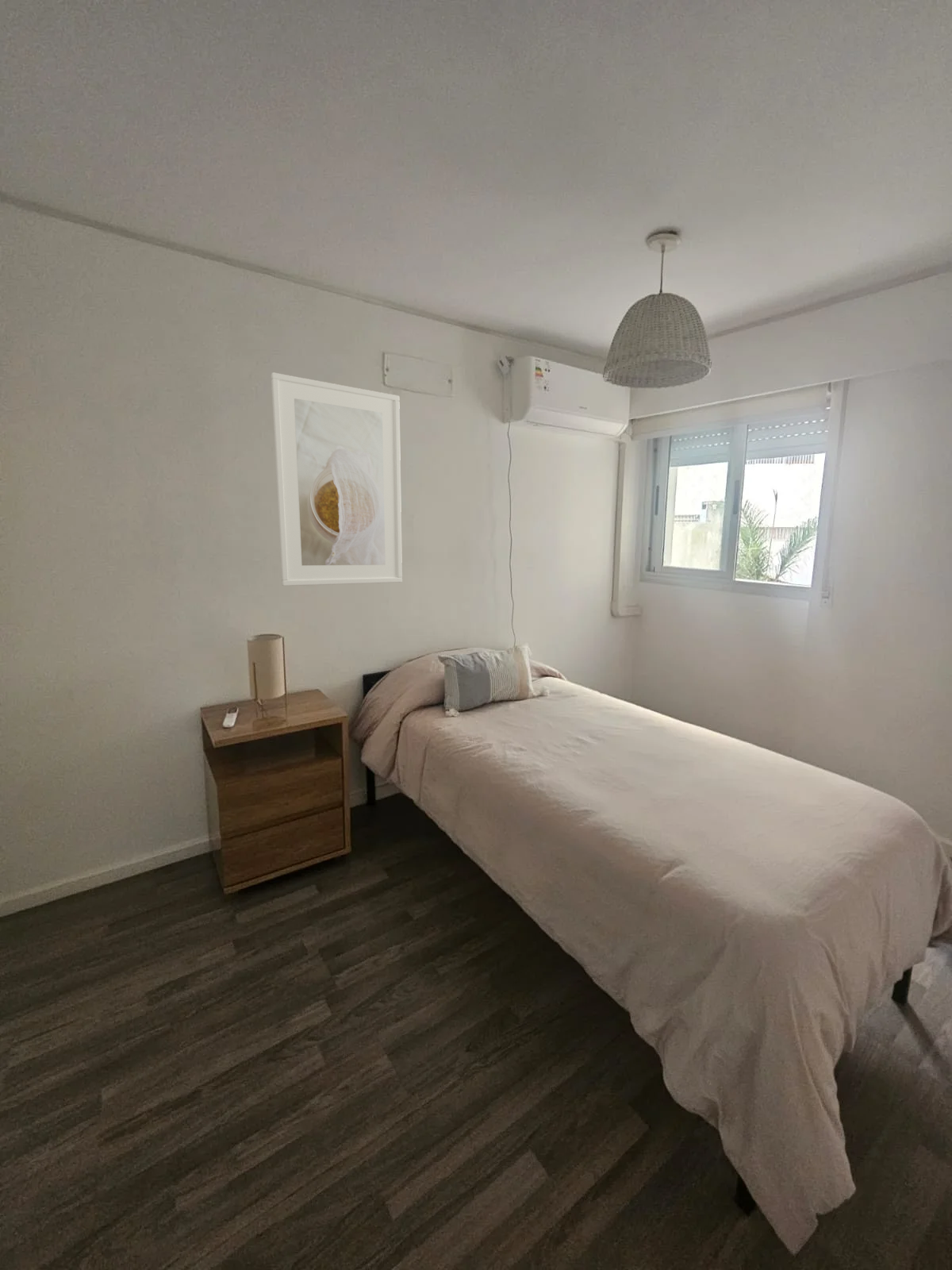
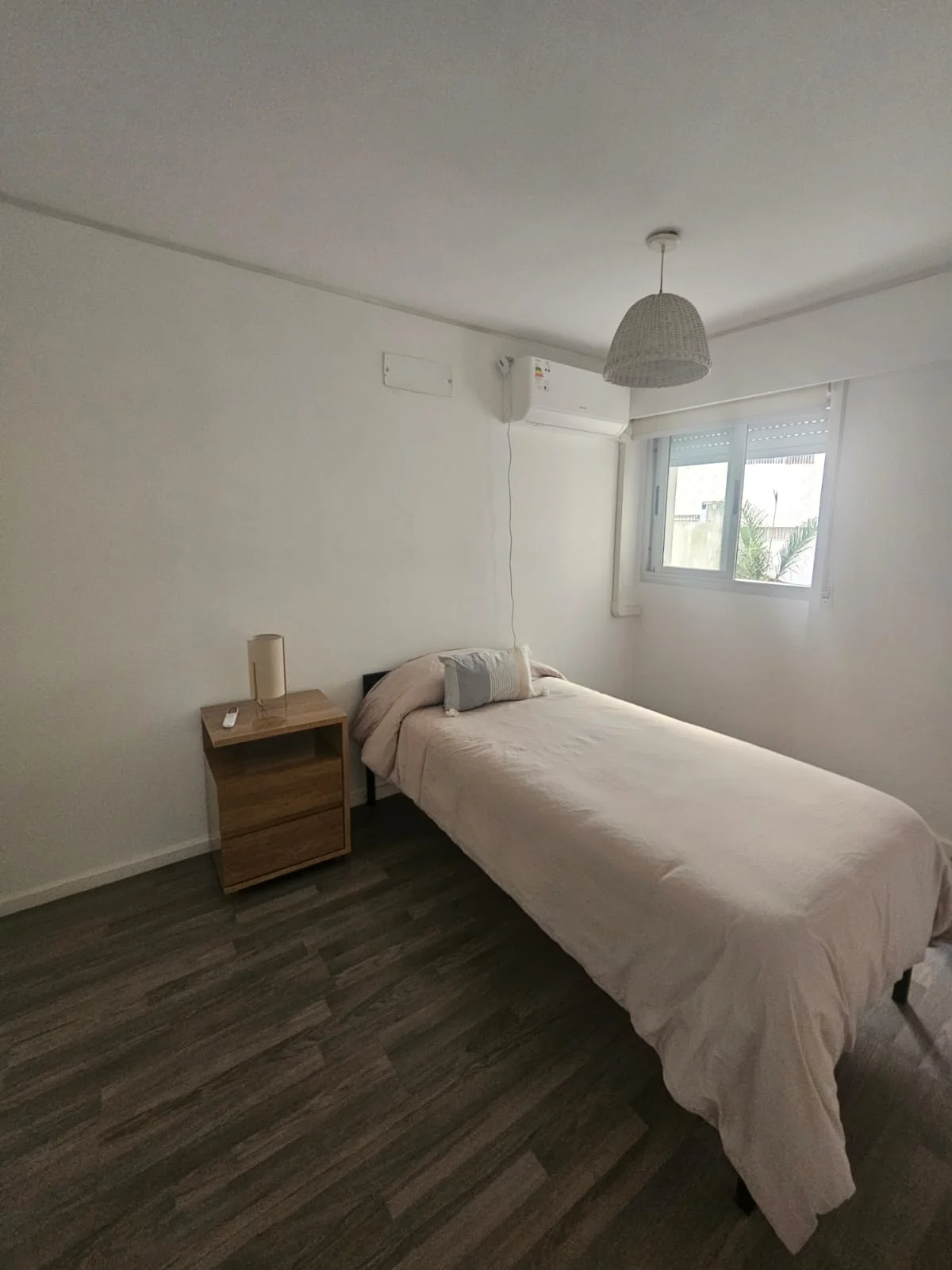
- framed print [271,371,403,587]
